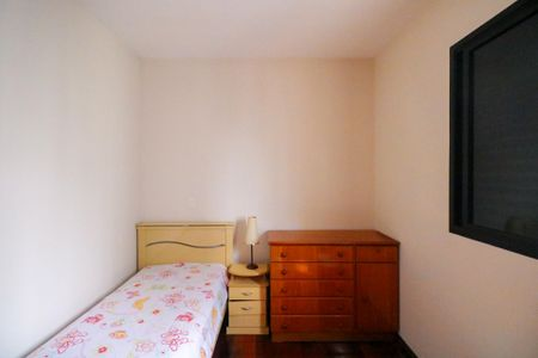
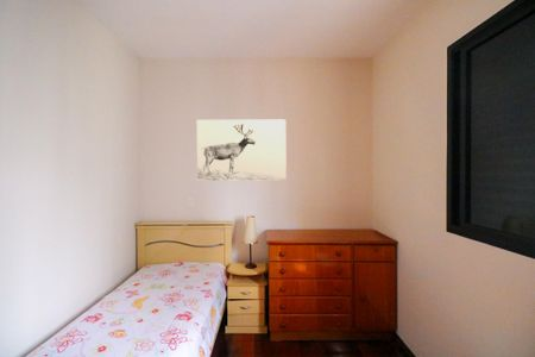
+ wall art [196,118,288,182]
